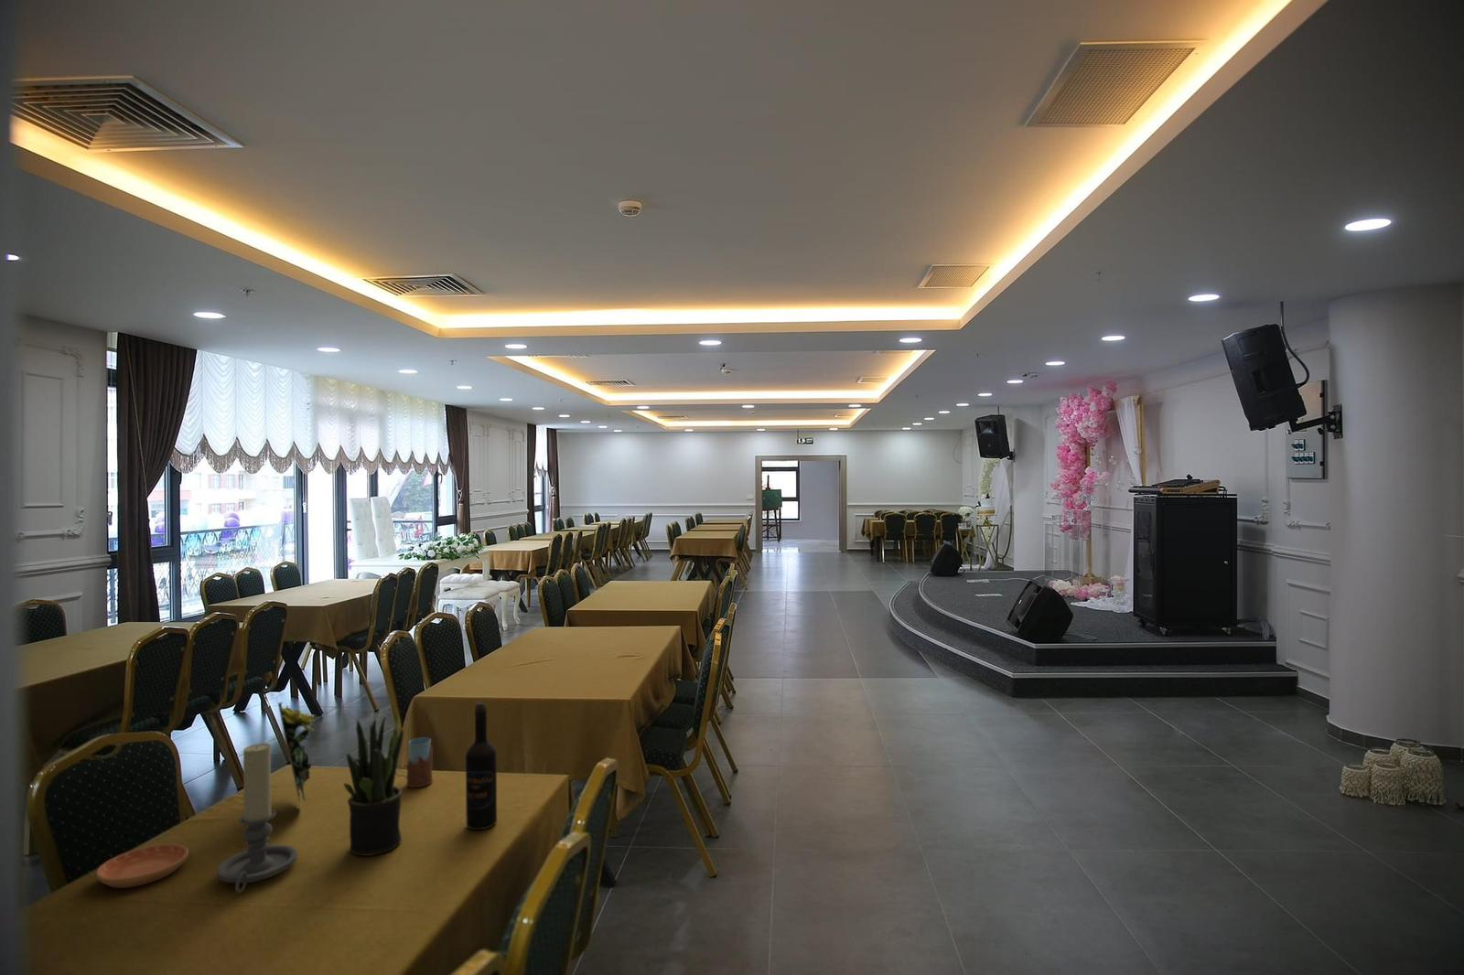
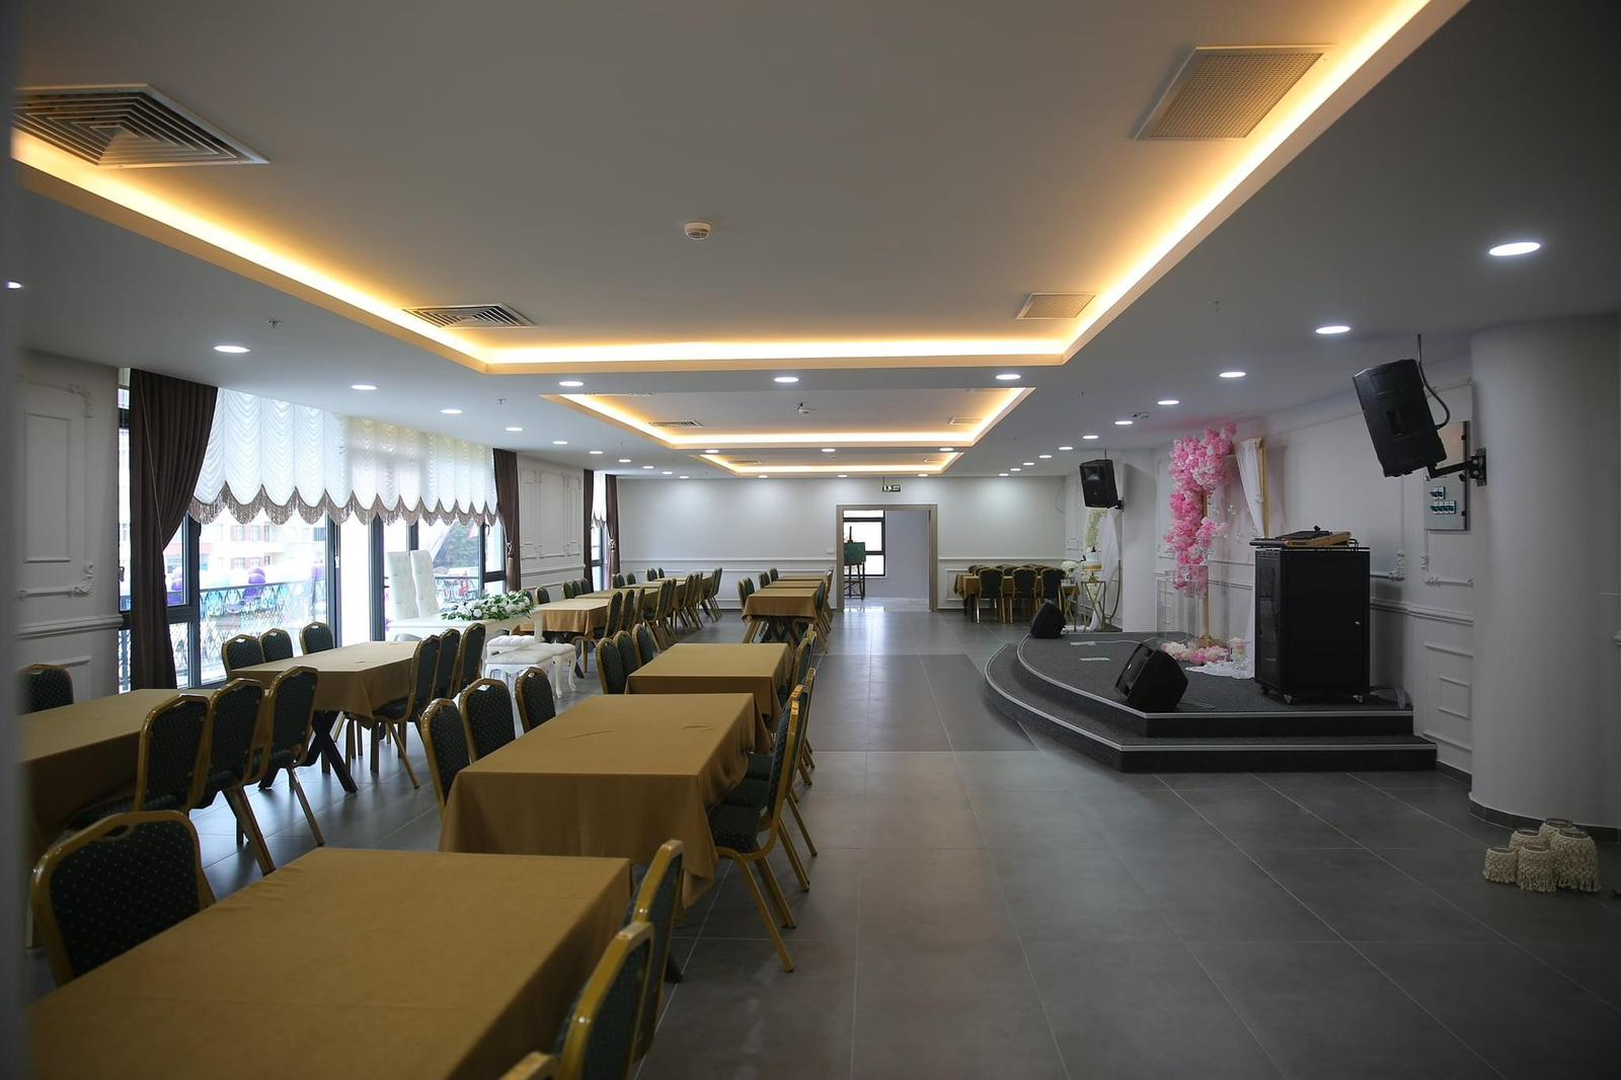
- potted plant [343,716,405,857]
- flower [275,696,316,813]
- wine bottle [465,702,497,830]
- saucer [95,843,189,889]
- candle holder [216,743,298,894]
- drinking glass [395,737,433,789]
